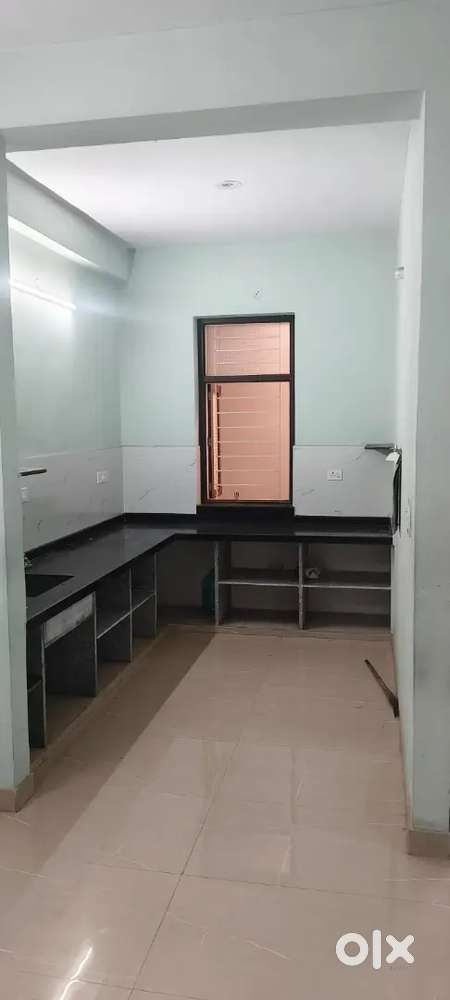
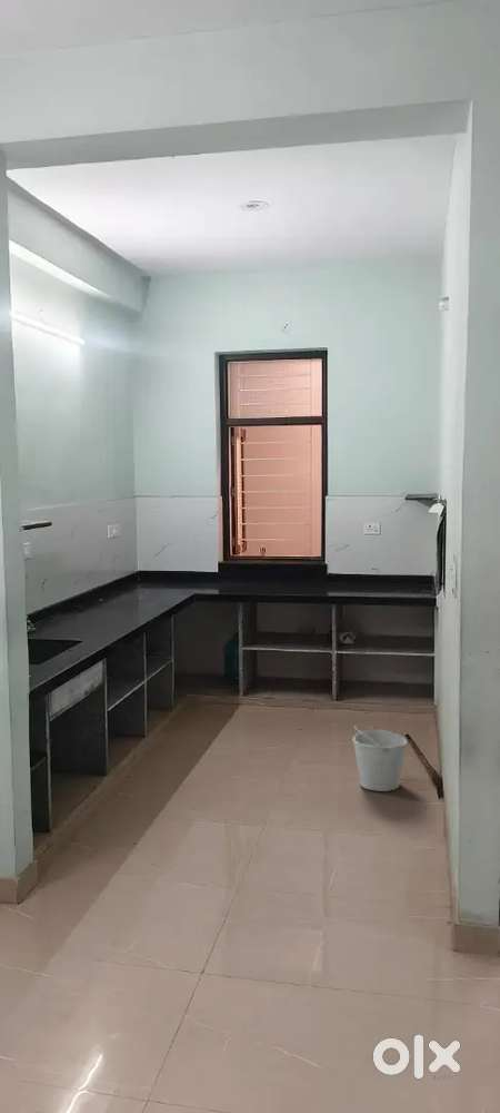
+ bucket [351,723,408,792]
